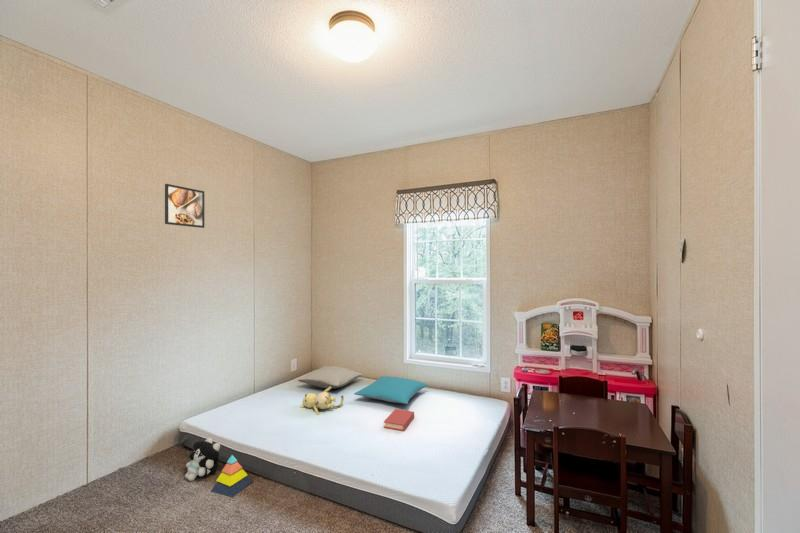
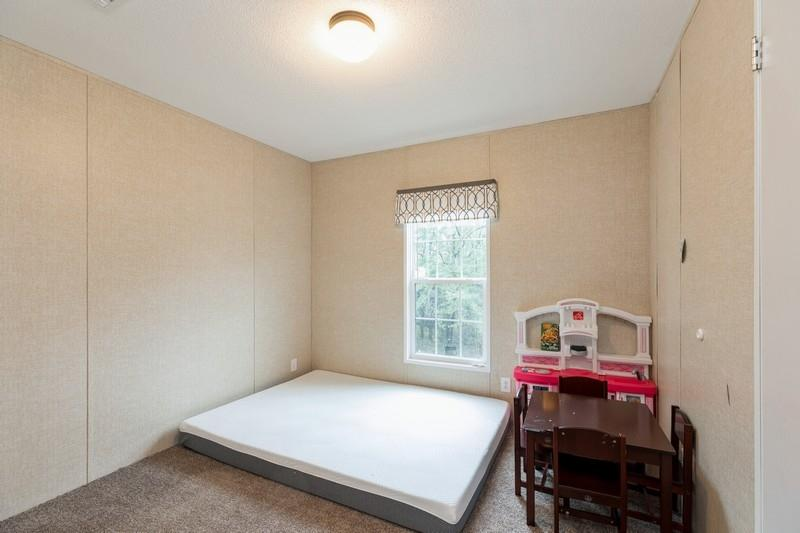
- stacking toy [210,454,254,499]
- plush toy [184,437,221,482]
- book [383,408,415,432]
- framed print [164,183,205,229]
- pillow [297,365,364,390]
- teddy bear [299,386,345,416]
- pillow [353,375,429,405]
